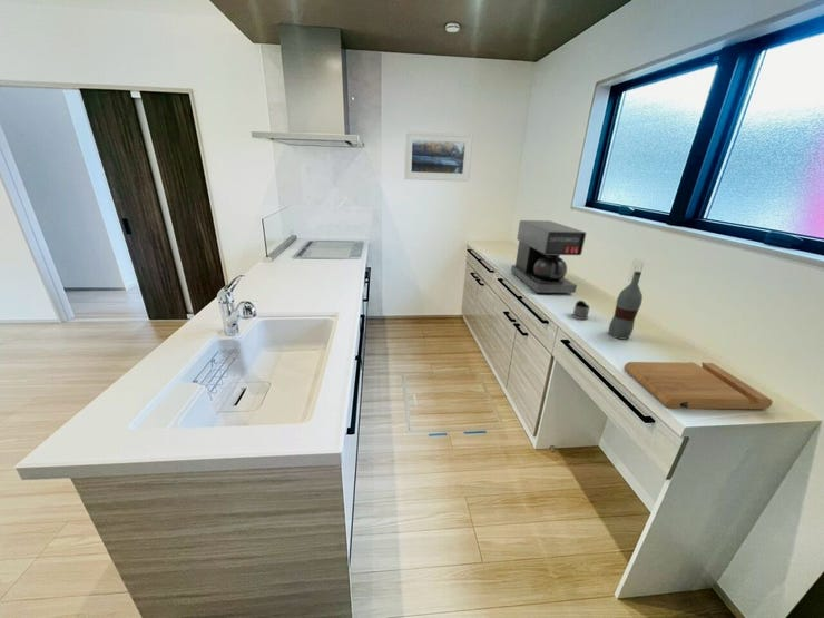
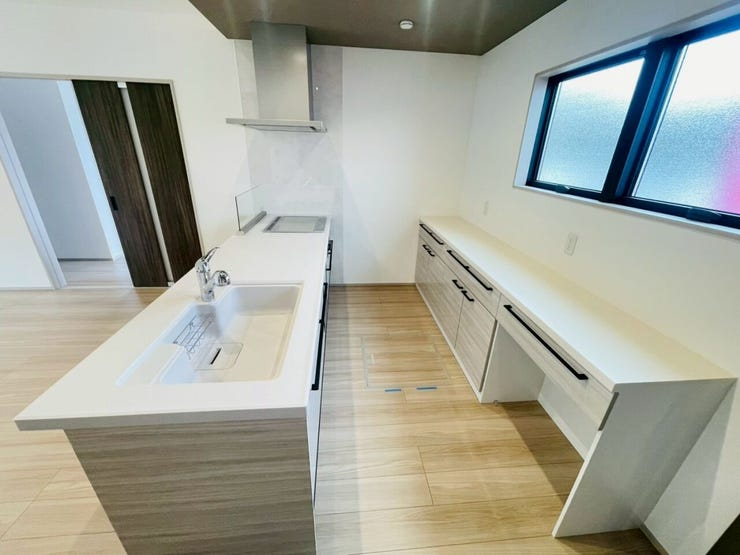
- bottle [608,271,644,340]
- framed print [403,130,474,183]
- coffee maker [510,219,587,295]
- cutting board [624,361,774,410]
- tea glass holder [571,300,591,321]
